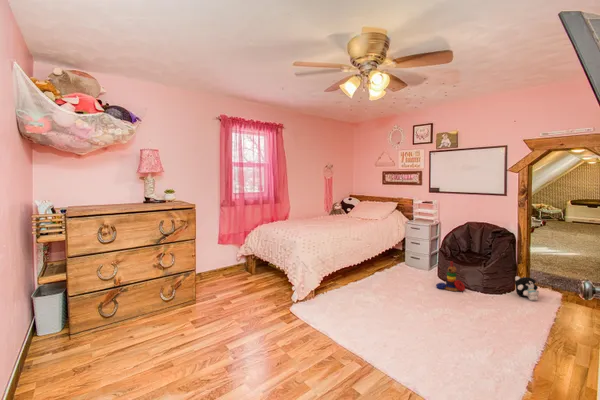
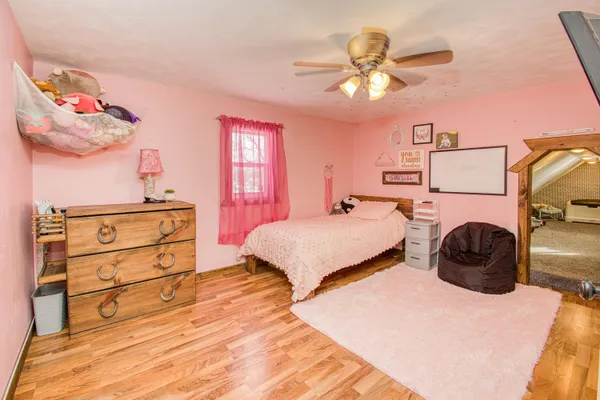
- stacking toy [435,260,466,292]
- plush toy [514,275,540,302]
